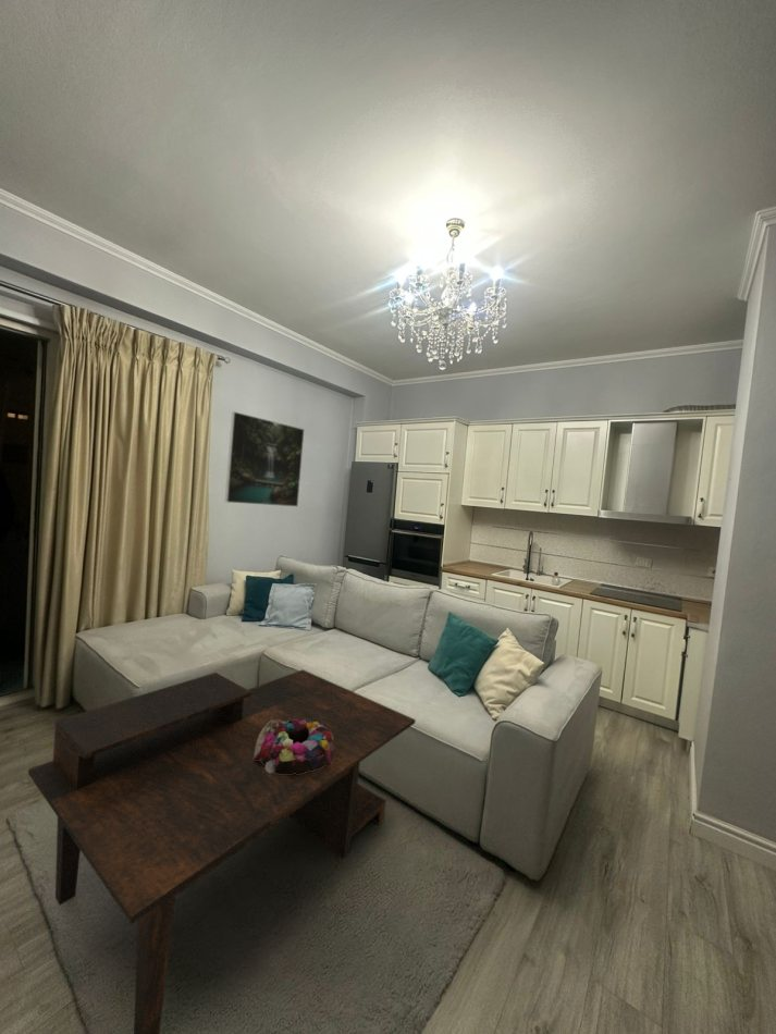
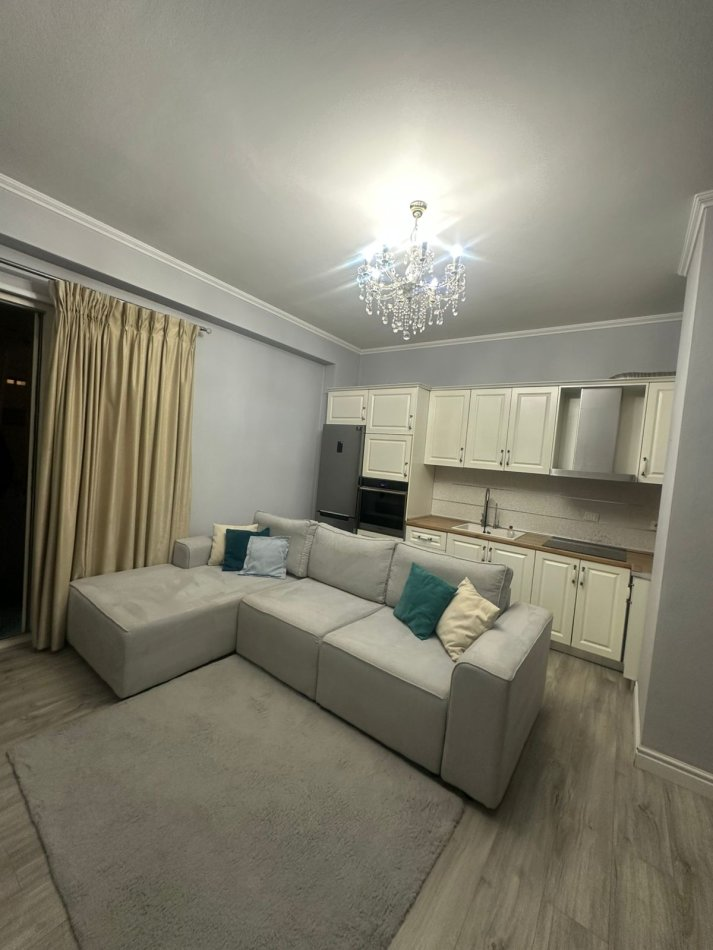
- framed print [224,410,305,507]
- coffee table [27,668,417,1034]
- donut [254,718,335,774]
